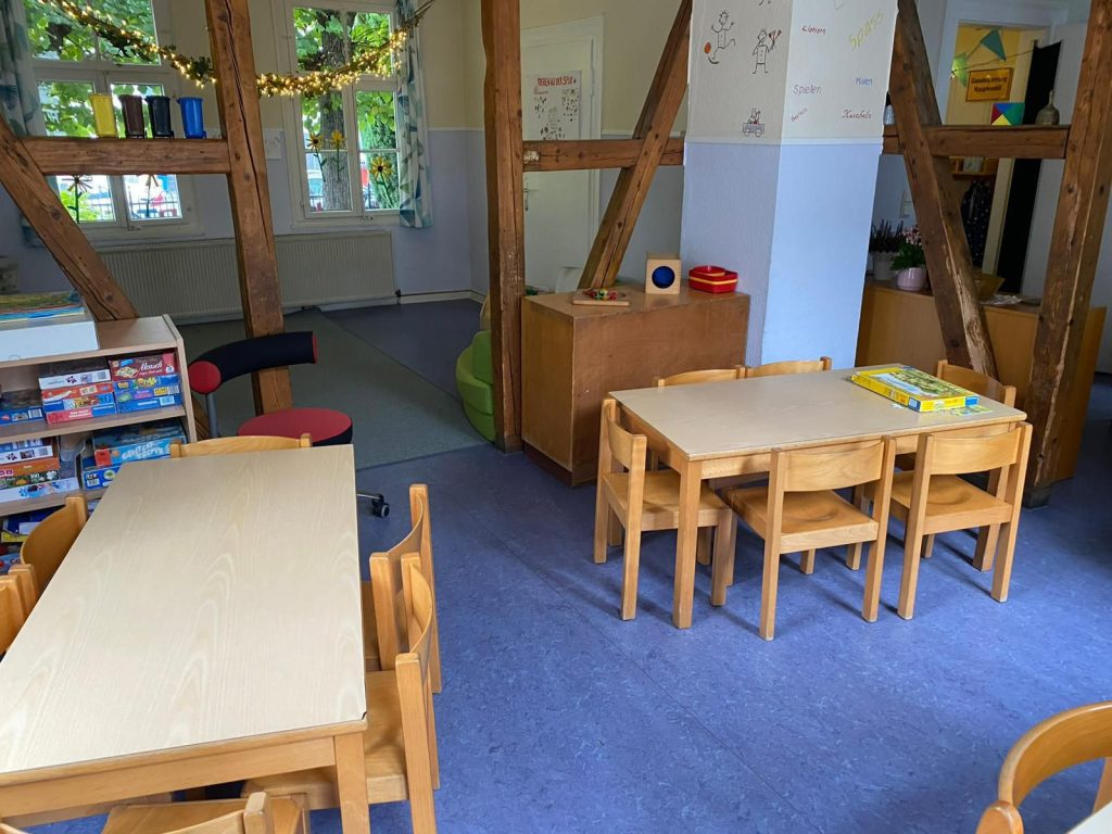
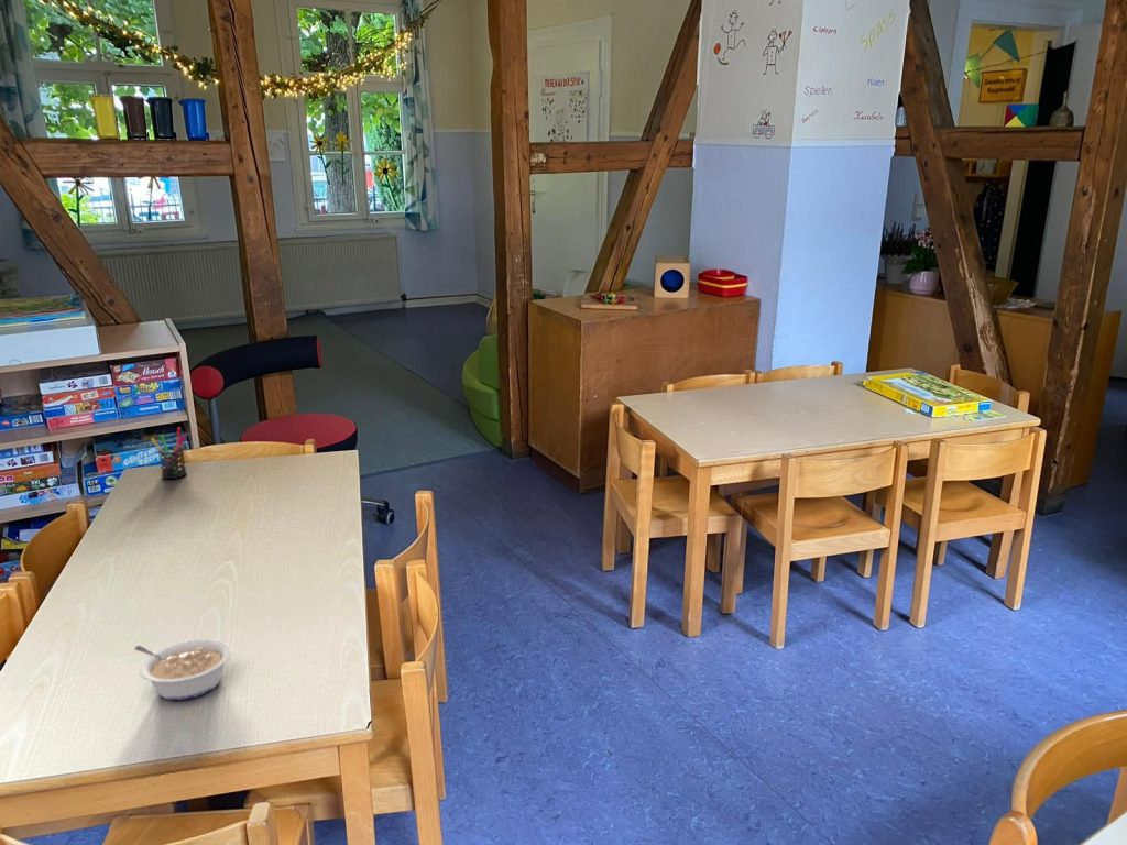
+ legume [133,638,232,701]
+ pen holder [150,426,189,480]
